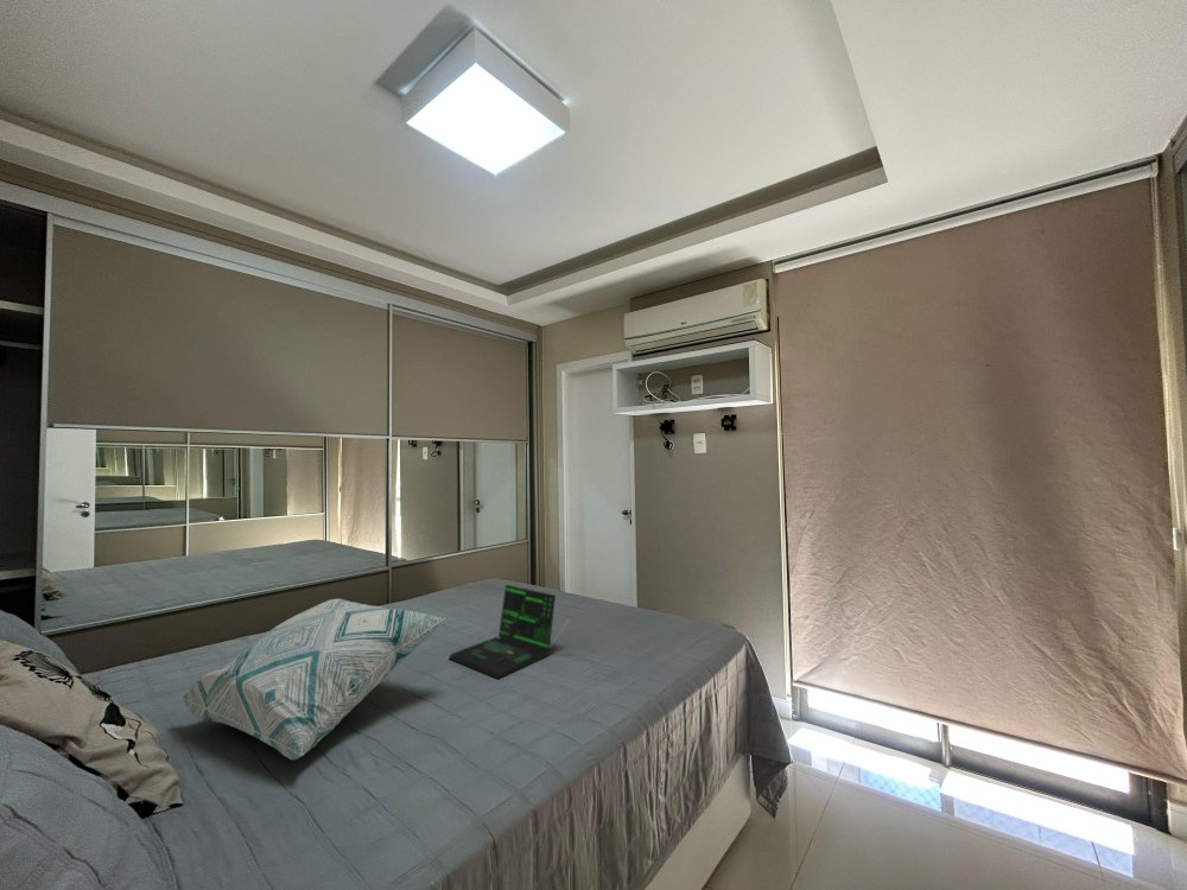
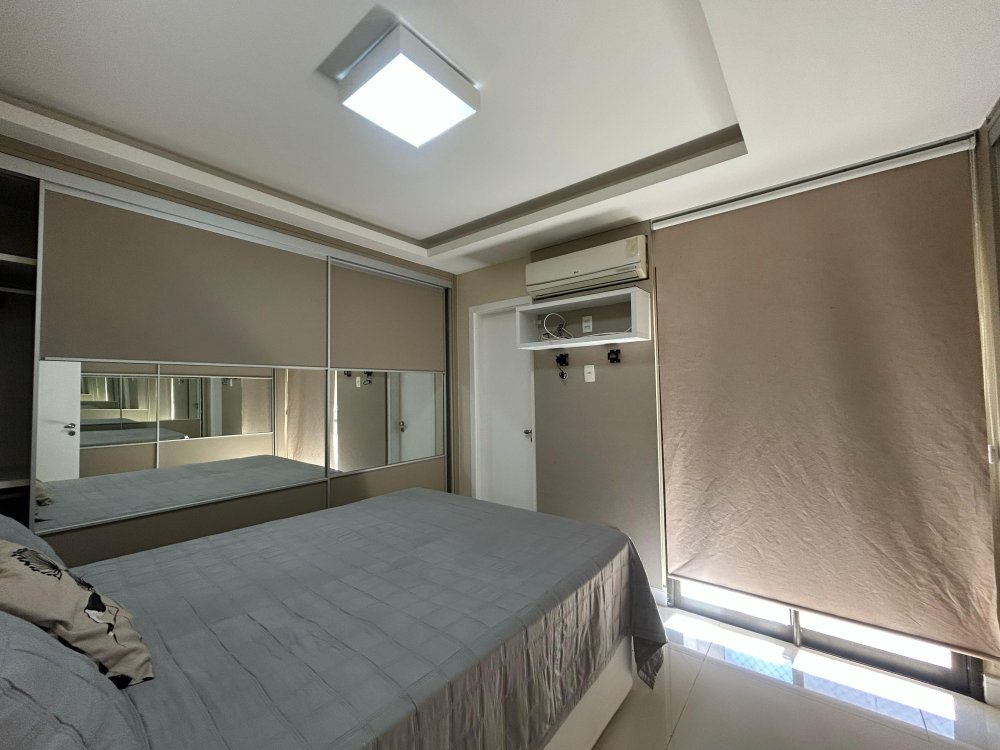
- laptop [447,584,570,680]
- decorative pillow [180,598,447,761]
